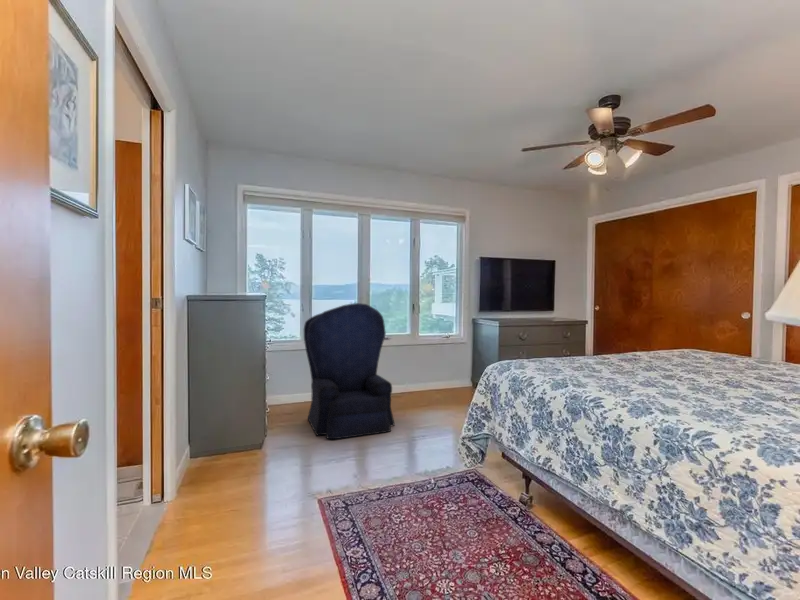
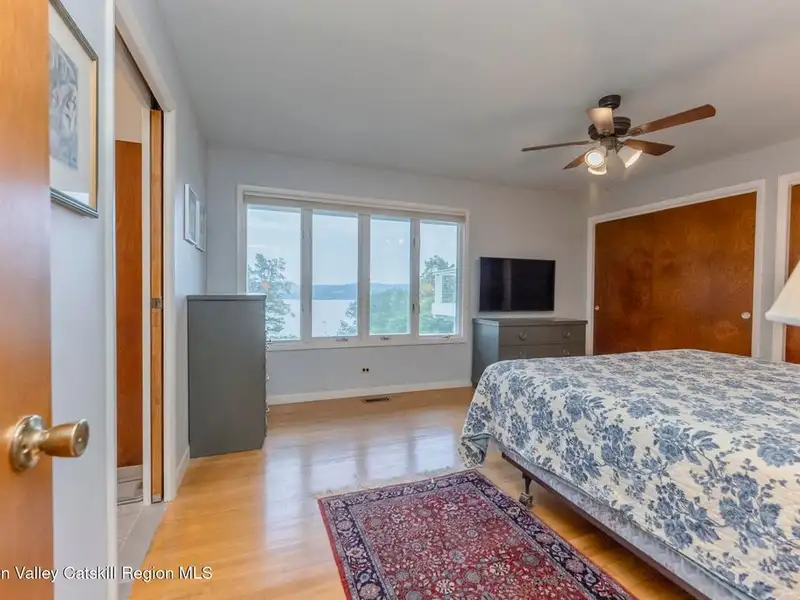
- armchair [303,302,396,440]
